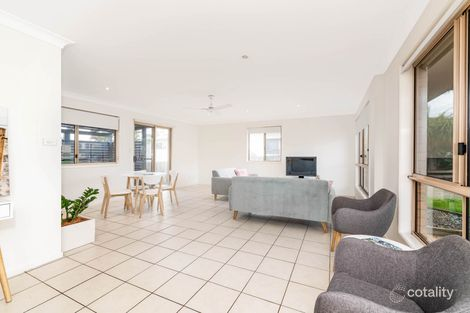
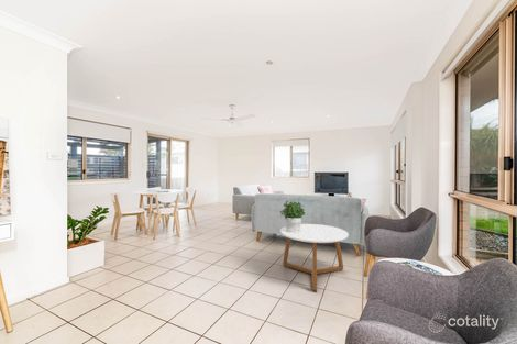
+ coffee table [279,223,350,292]
+ potted plant [279,200,306,232]
